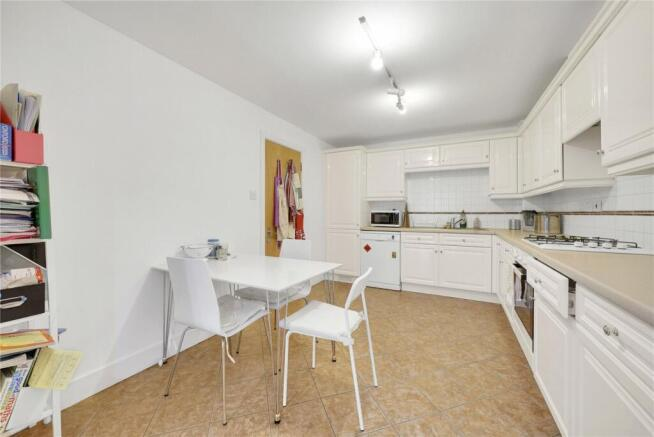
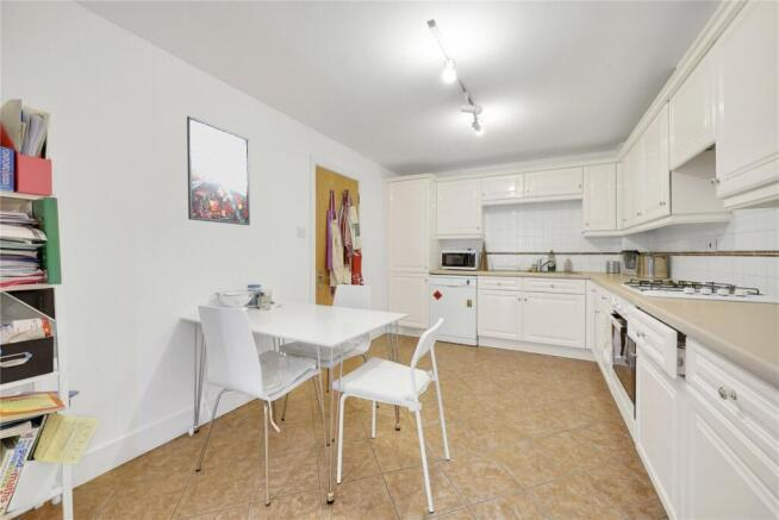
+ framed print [186,114,251,226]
